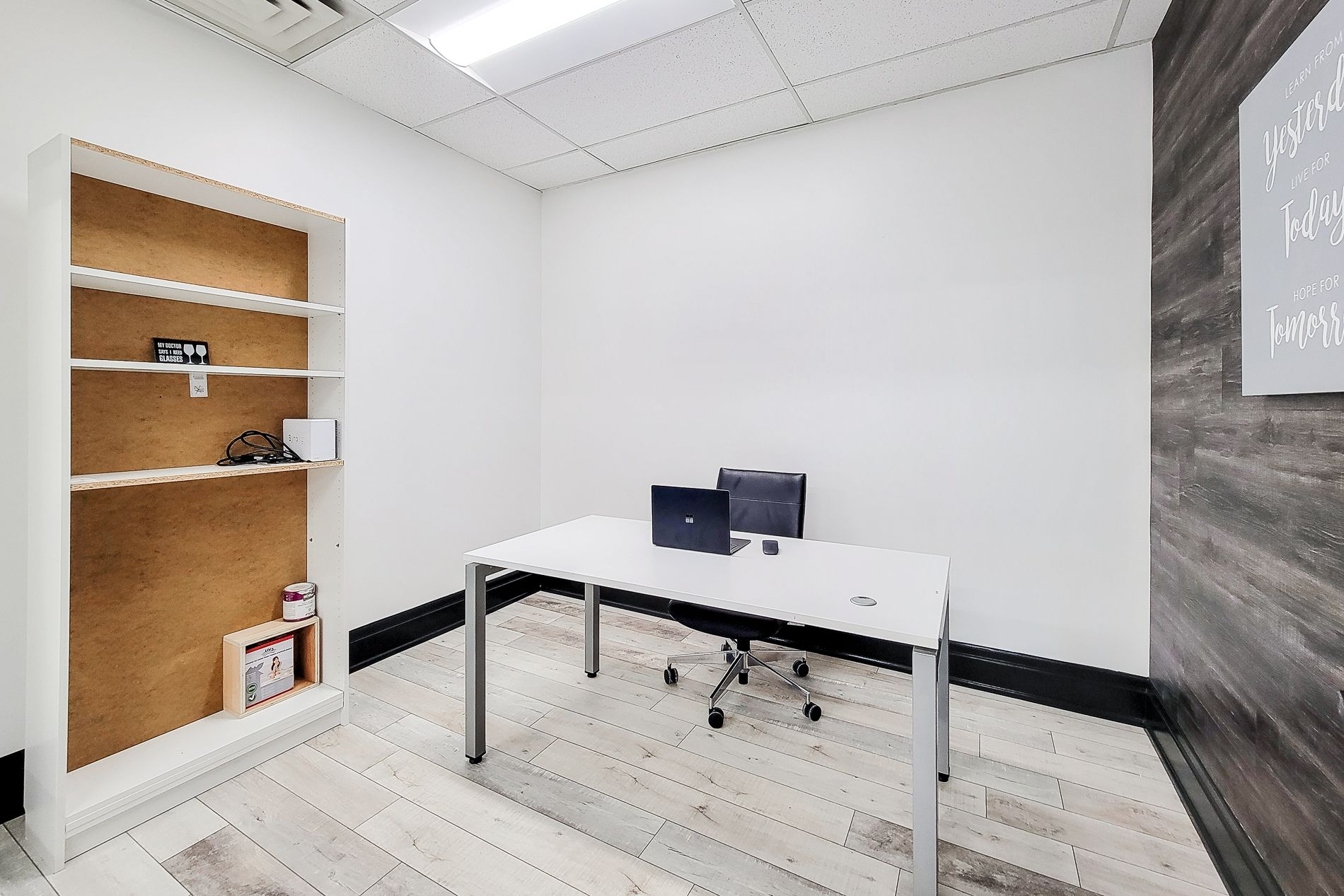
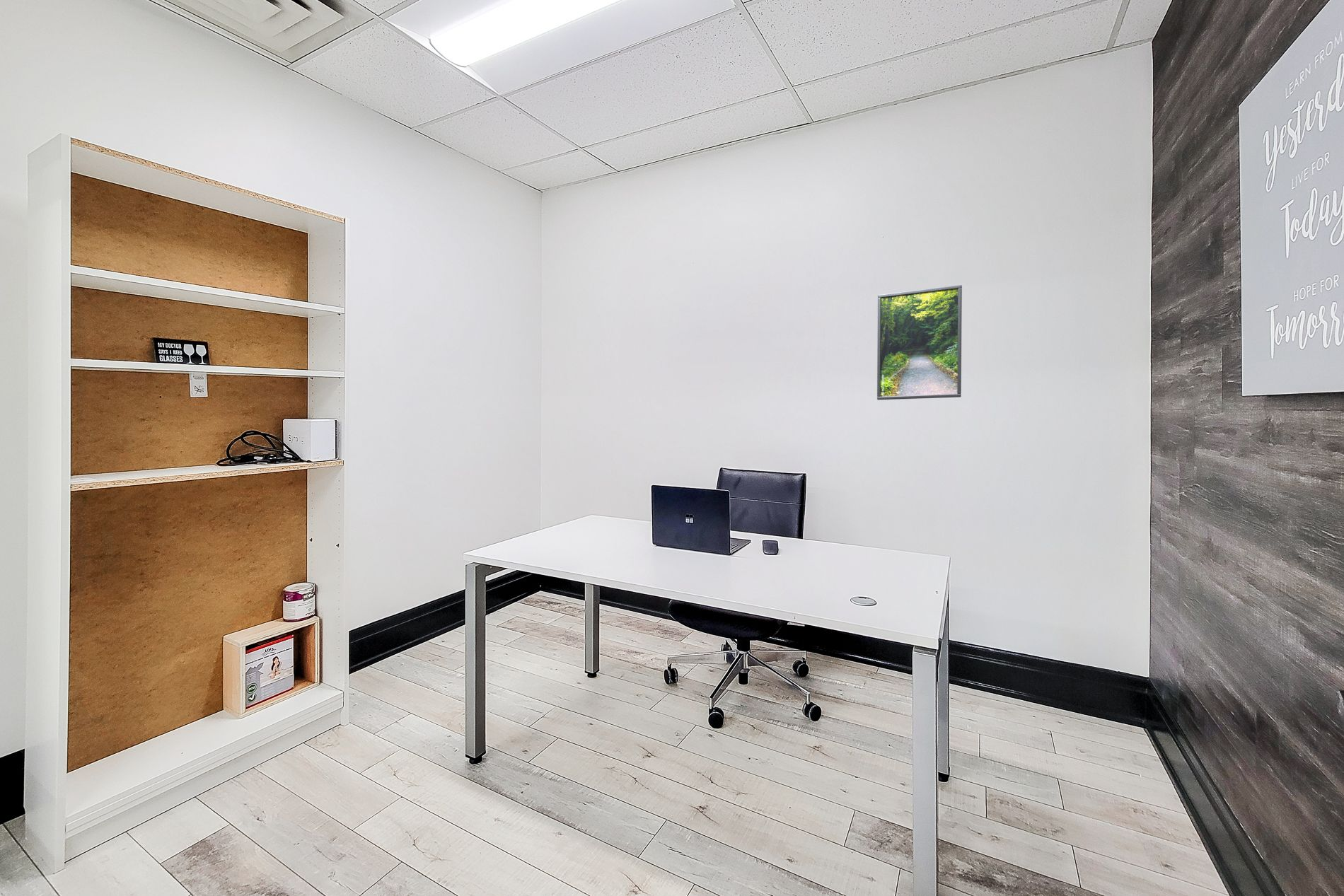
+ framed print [876,284,963,400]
